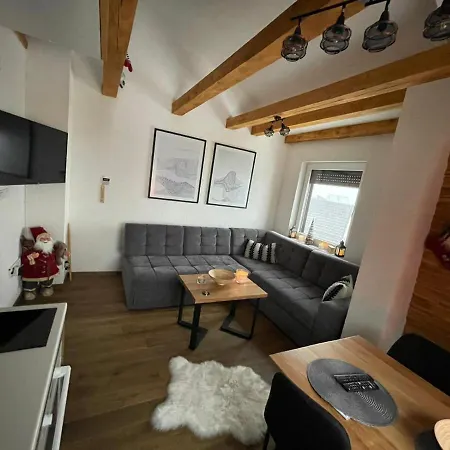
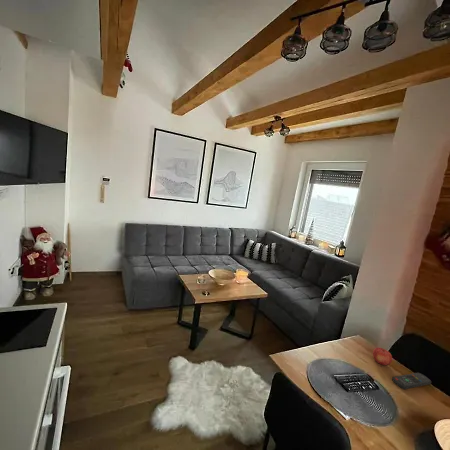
+ fruit [372,347,393,366]
+ remote control [391,372,432,390]
